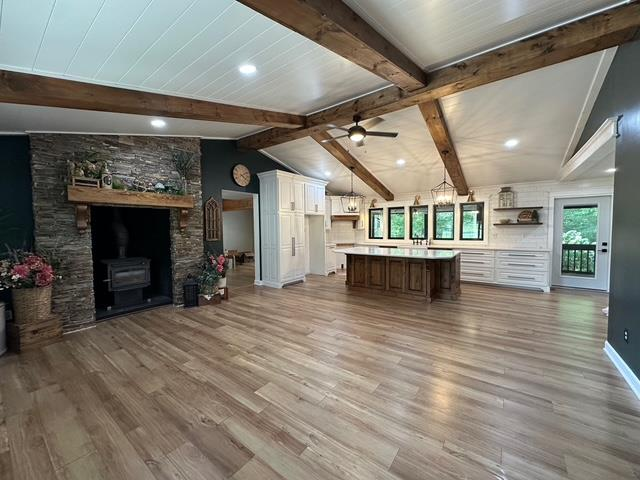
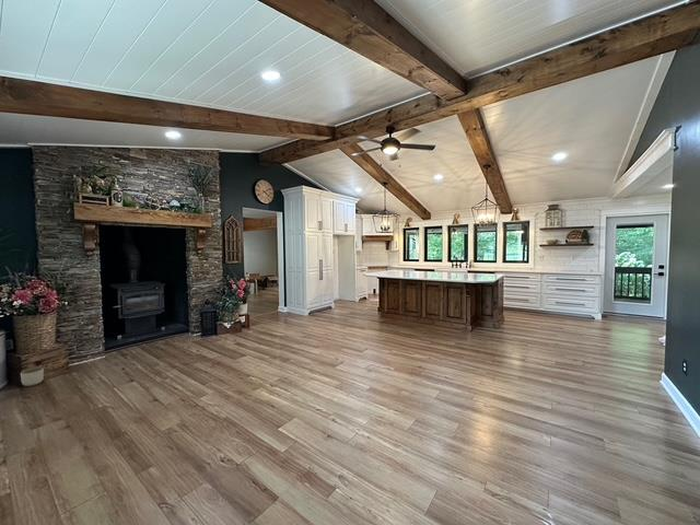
+ planter [20,366,45,387]
